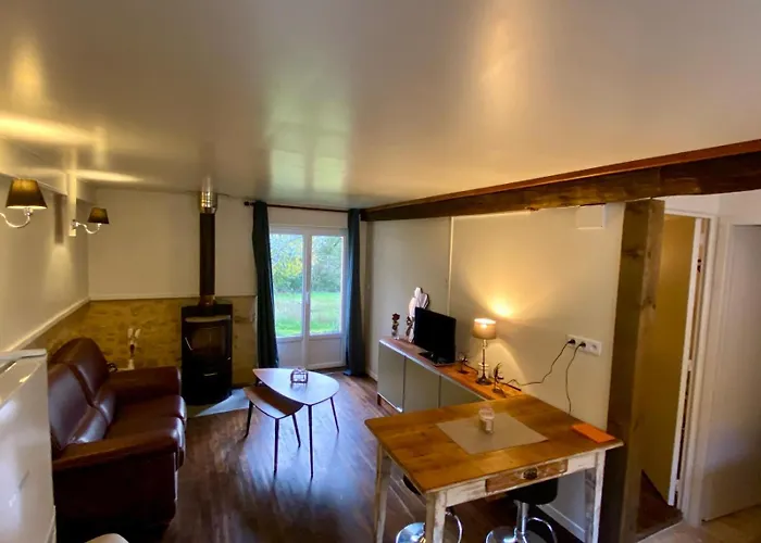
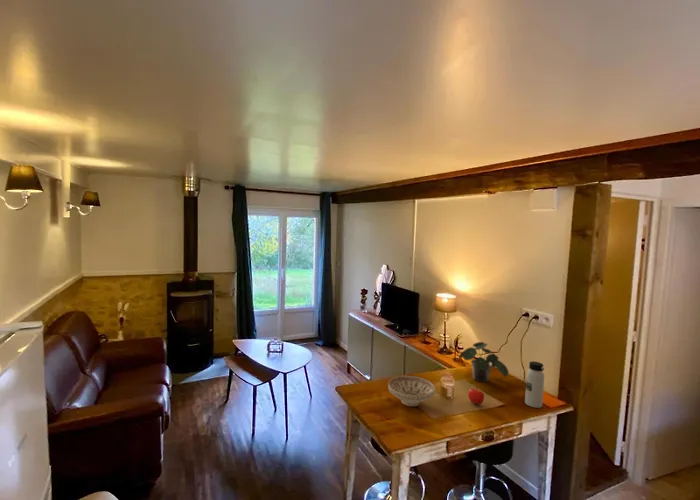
+ fruit [467,386,485,406]
+ water bottle [524,360,545,409]
+ potted plant [458,341,510,383]
+ decorative bowl [387,375,436,407]
